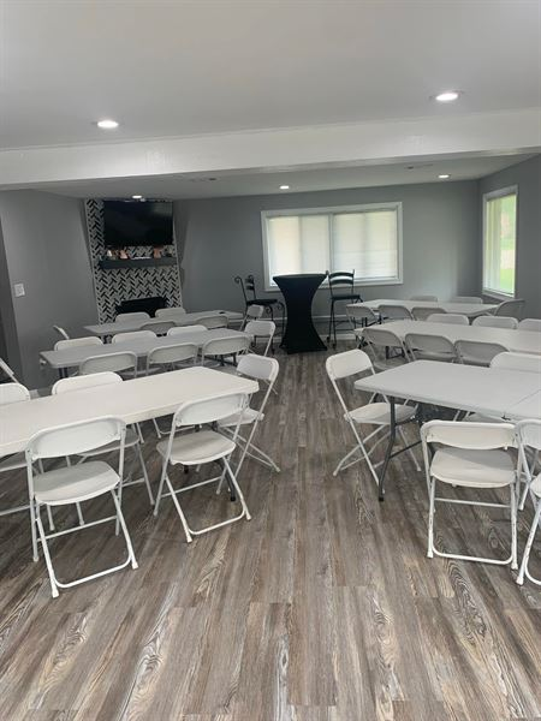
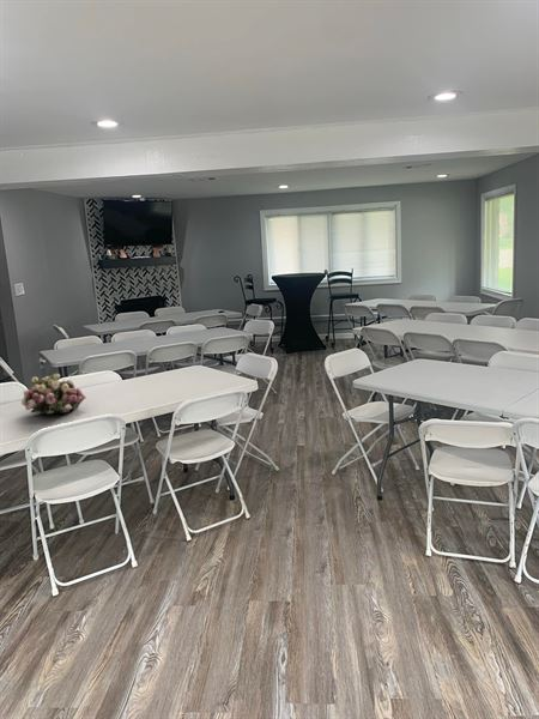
+ flower arrangement [20,373,87,415]
